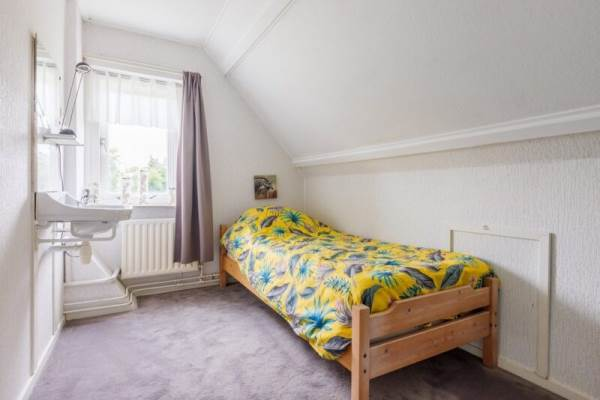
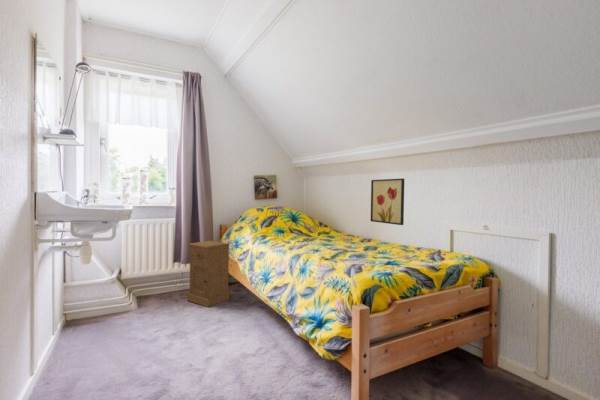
+ nightstand [186,240,230,308]
+ wall art [370,177,405,226]
